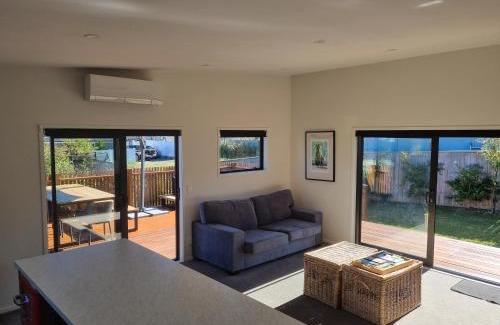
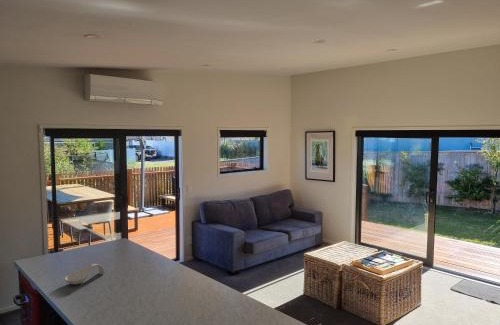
+ spoon rest [64,263,106,285]
